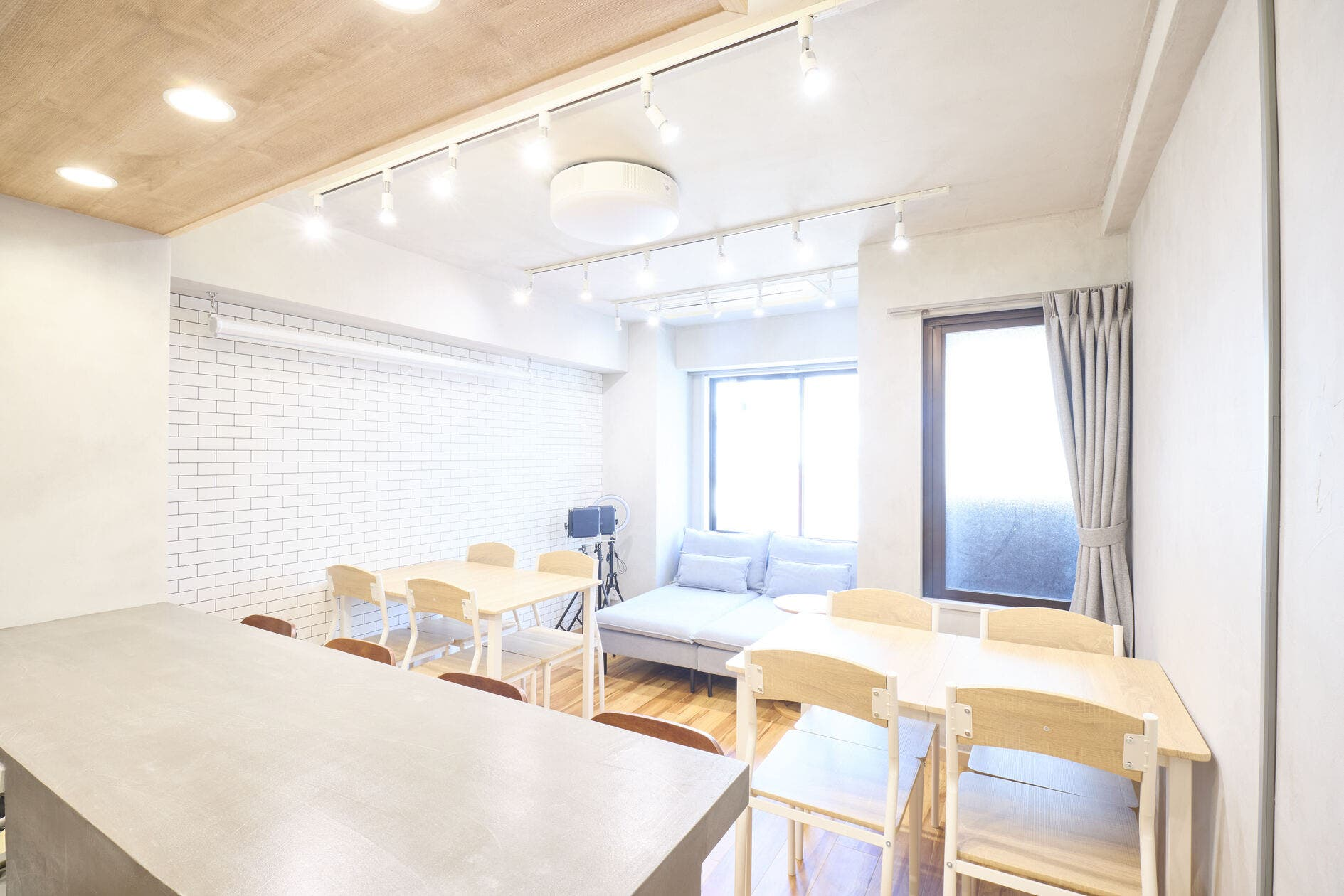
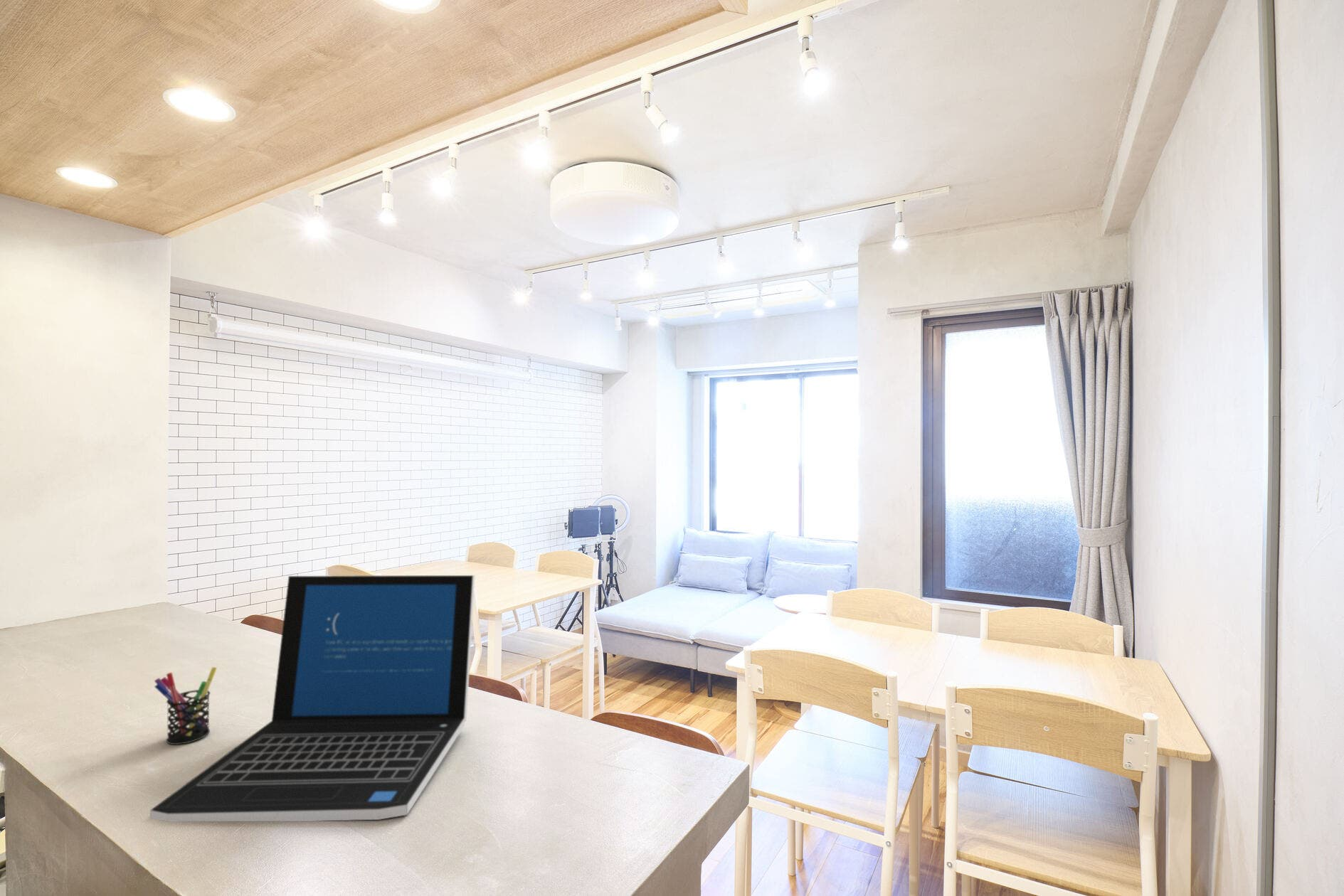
+ pen holder [154,666,218,745]
+ laptop [149,575,476,822]
